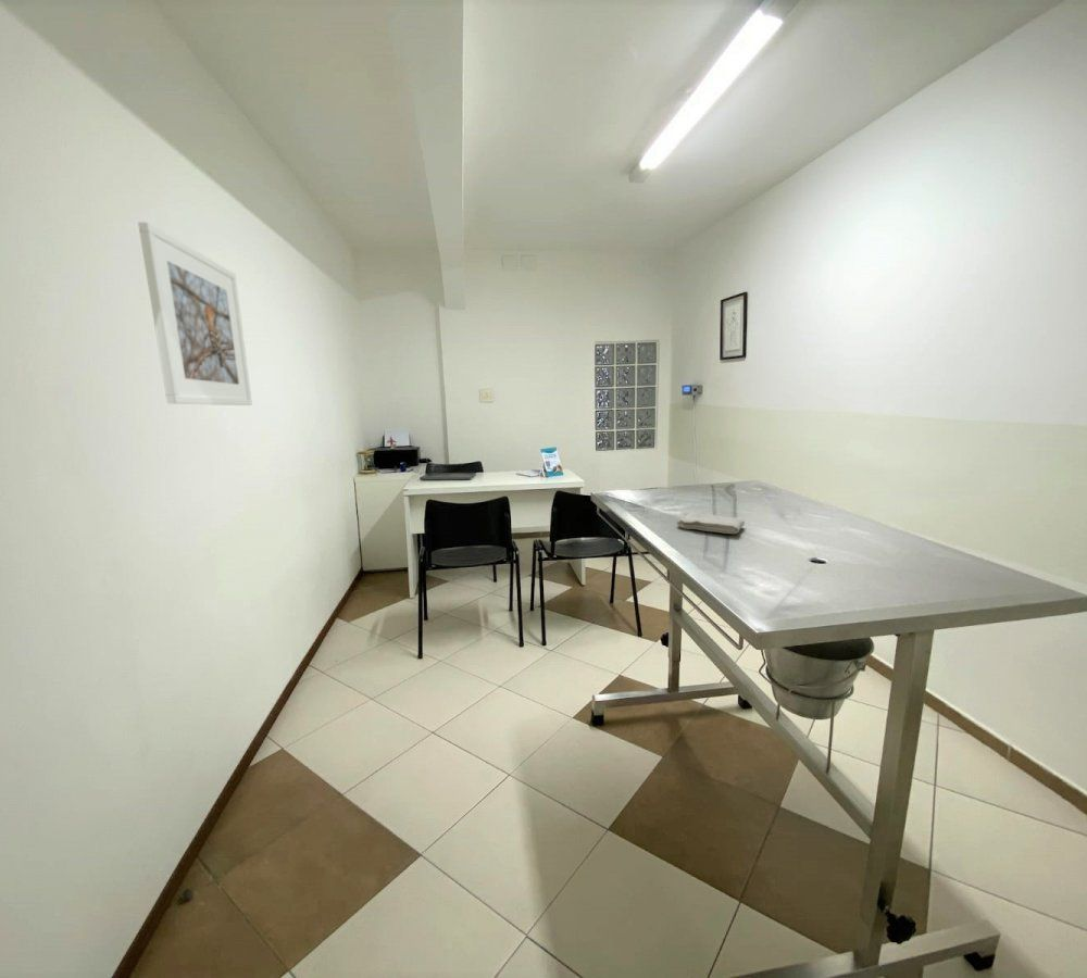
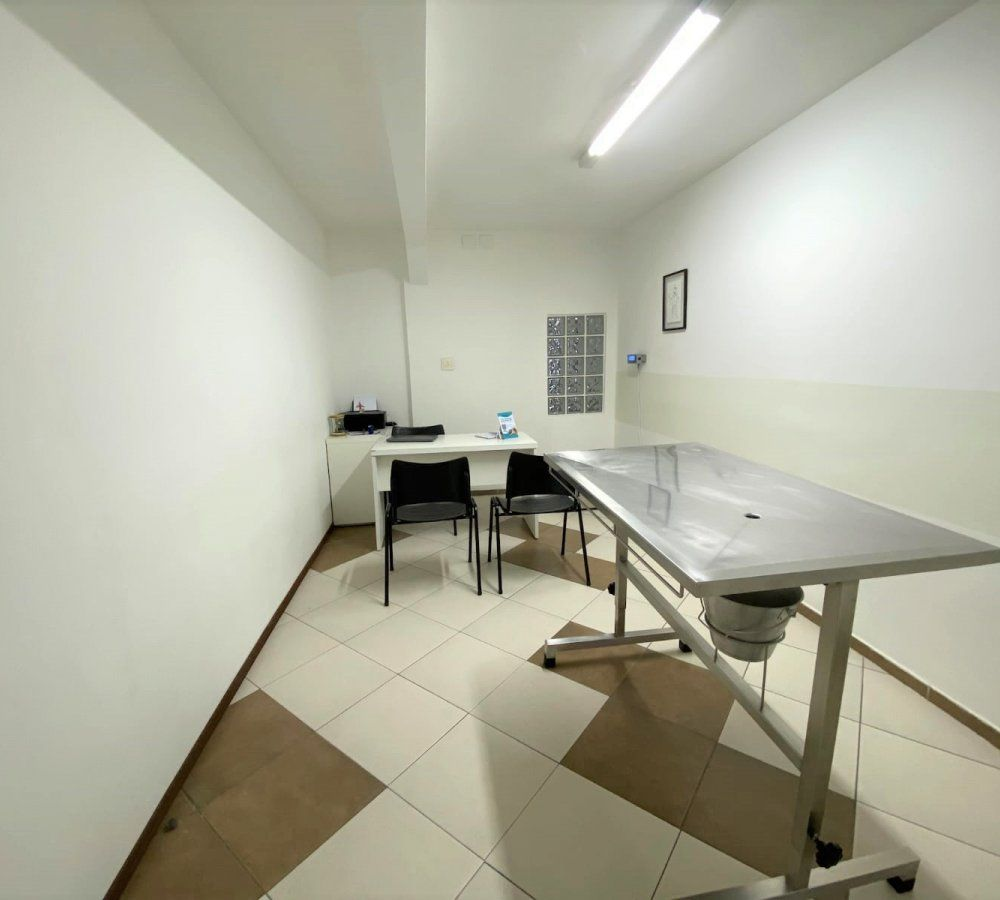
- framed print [137,221,253,406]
- washcloth [676,512,746,535]
